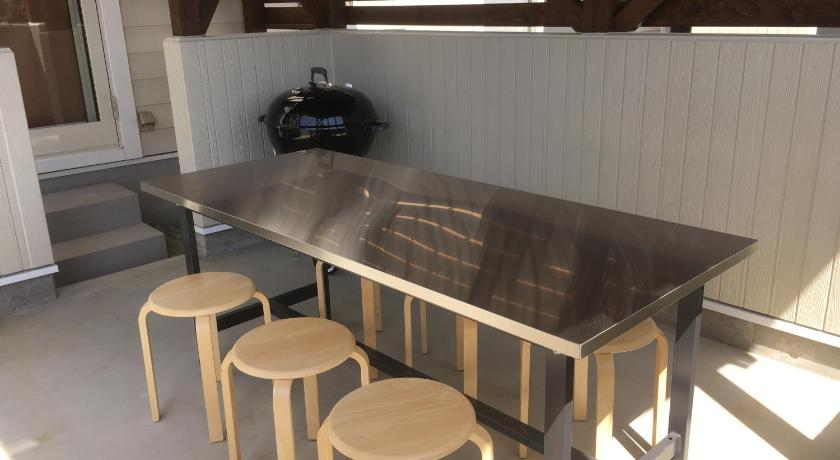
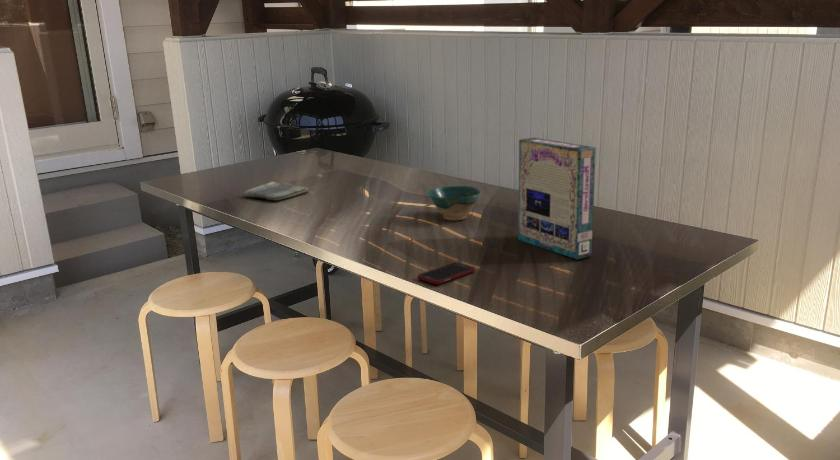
+ cell phone [416,261,476,285]
+ game box [517,137,597,260]
+ dish towel [242,180,310,201]
+ bowl [426,184,482,221]
